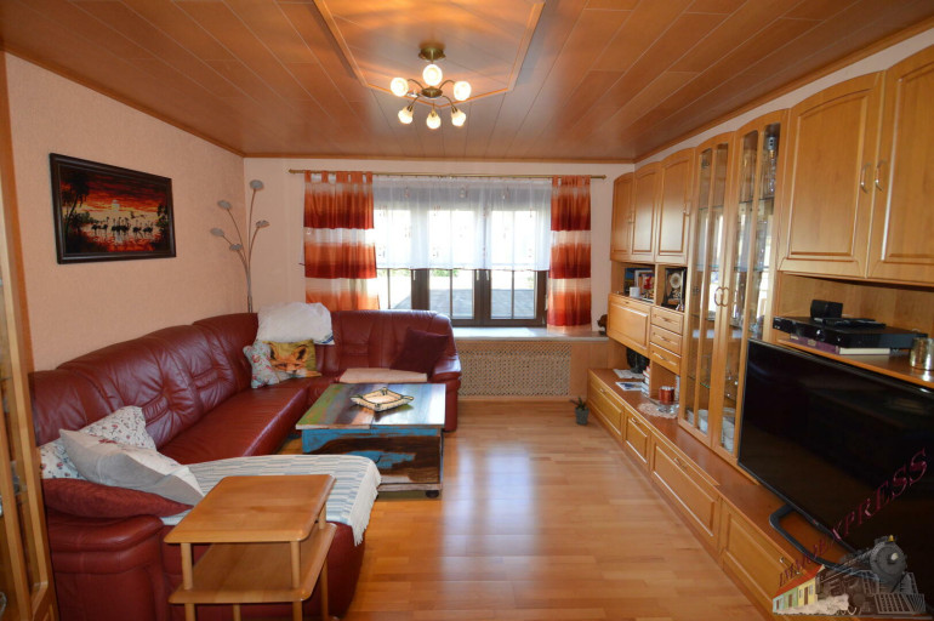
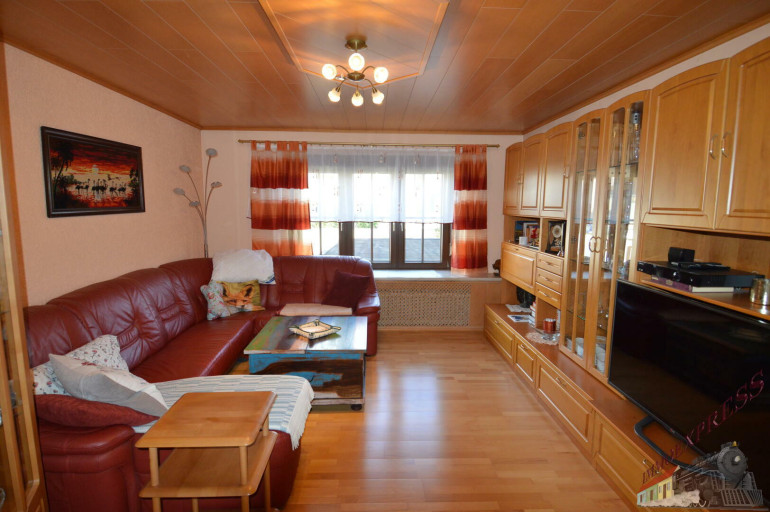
- potted plant [568,395,591,426]
